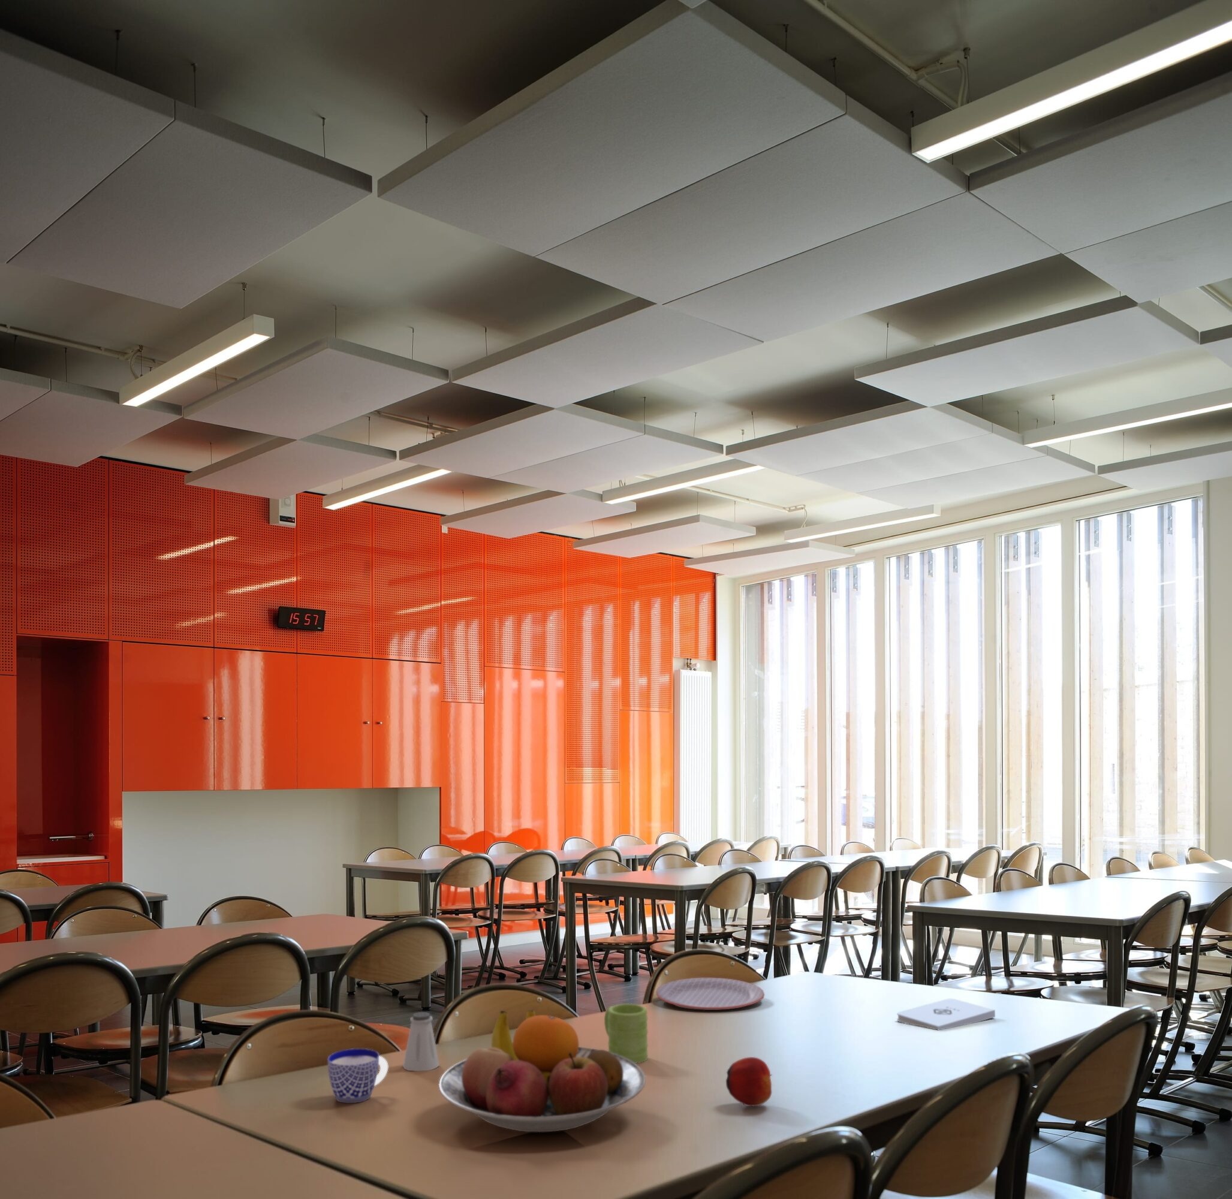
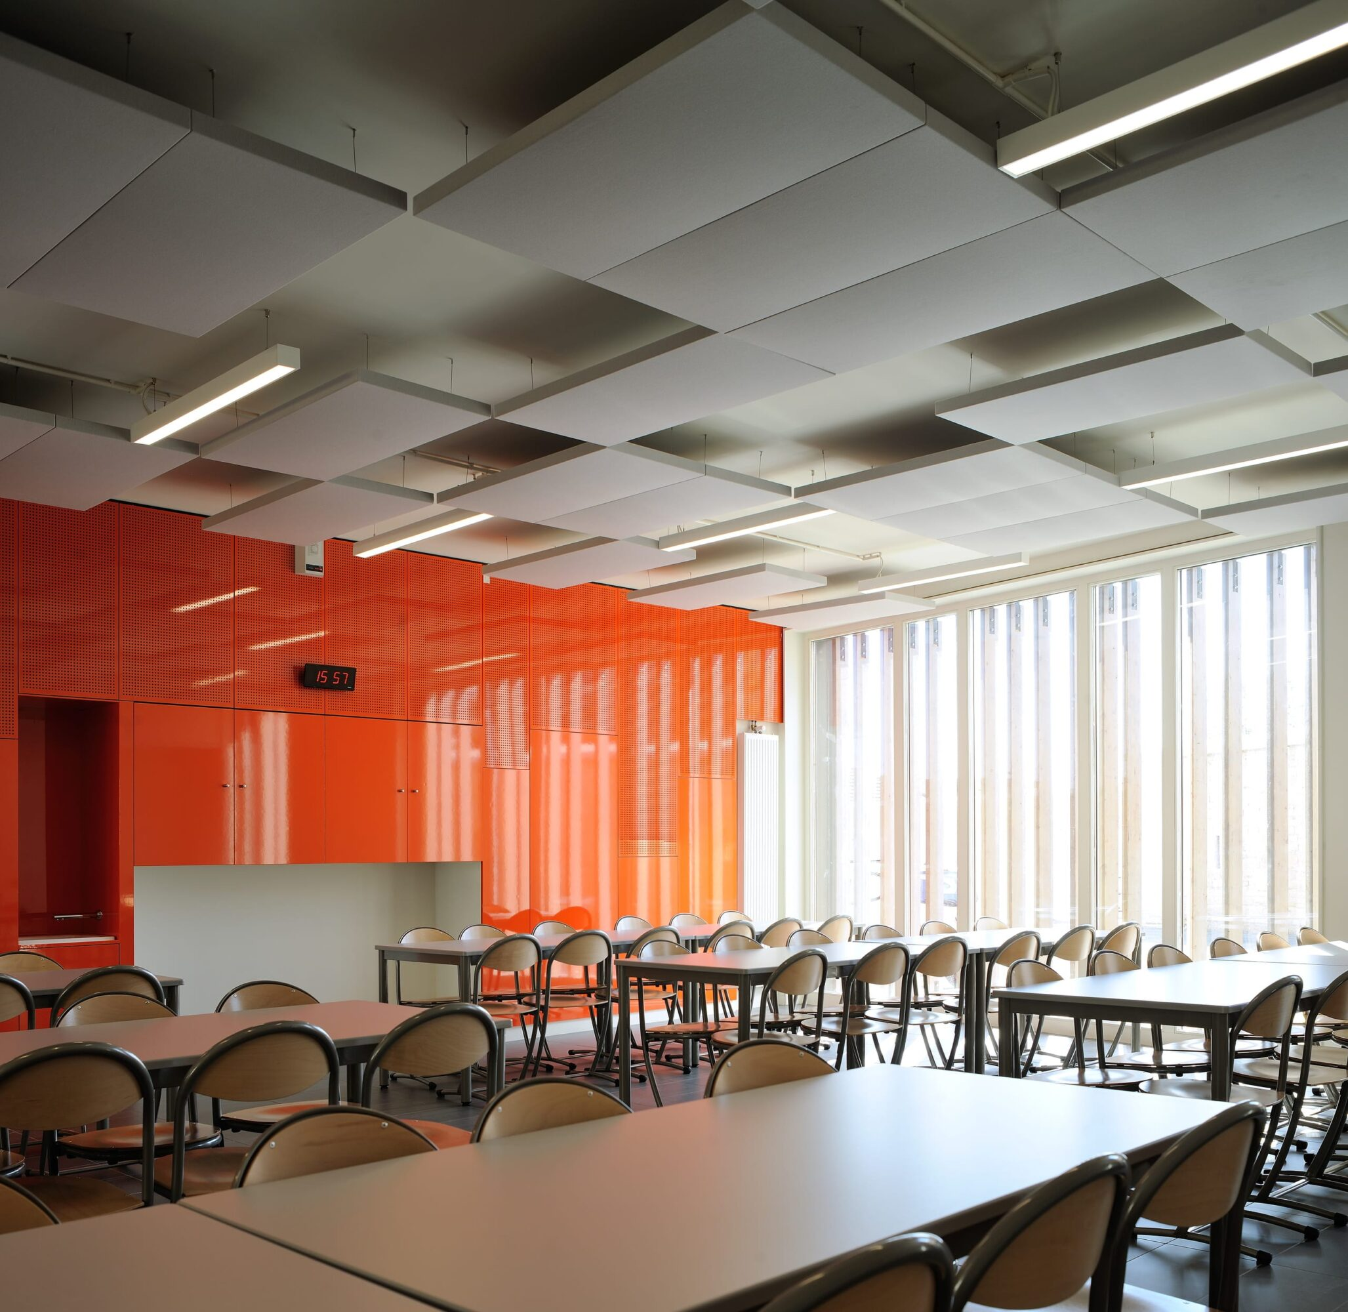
- plate [656,977,765,1011]
- apple [725,1056,773,1108]
- saltshaker [403,1011,440,1071]
- cup [327,1048,388,1103]
- notepad [897,998,996,1031]
- mug [604,1003,649,1064]
- fruit bowl [438,1010,647,1133]
